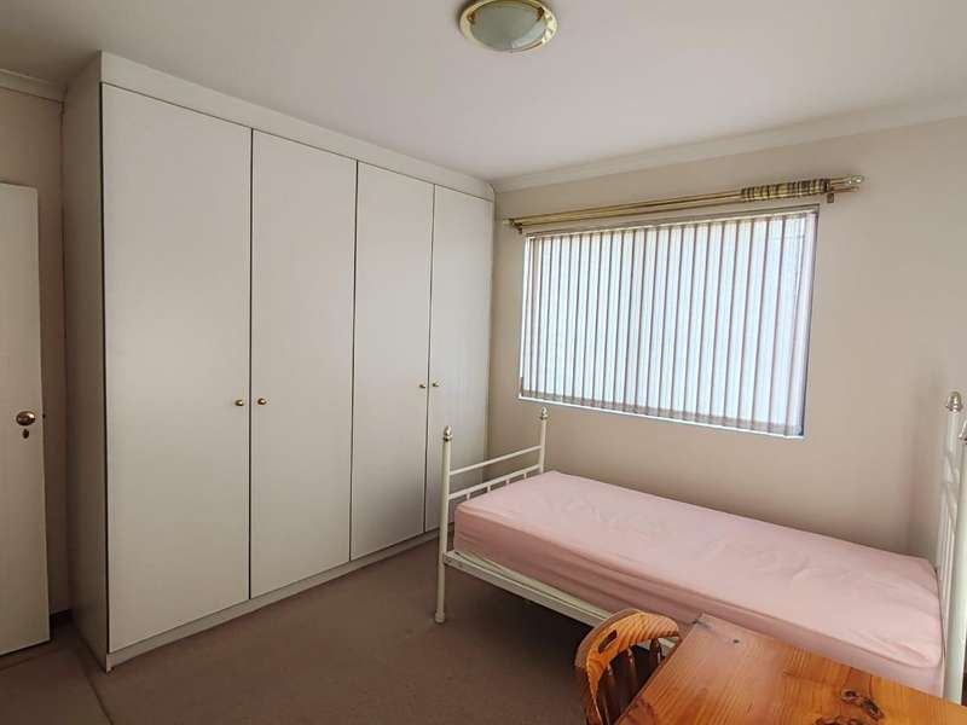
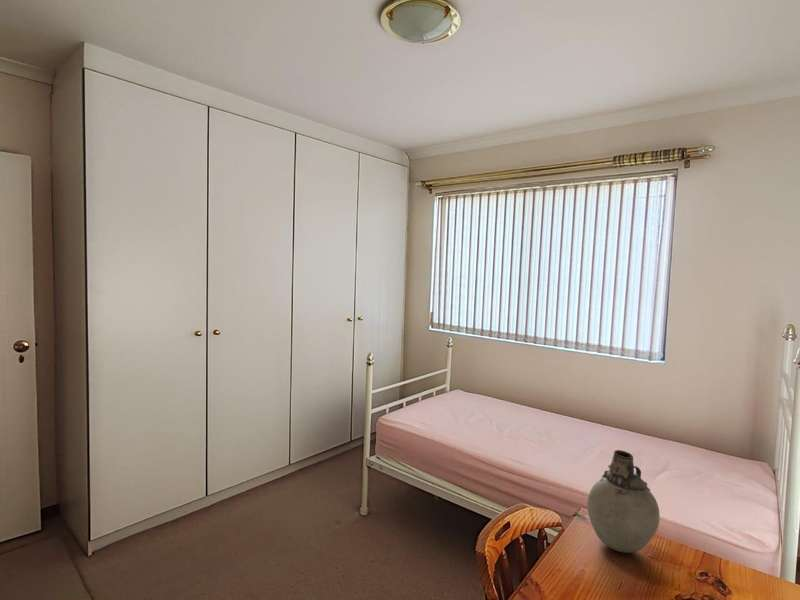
+ vase [586,449,661,554]
